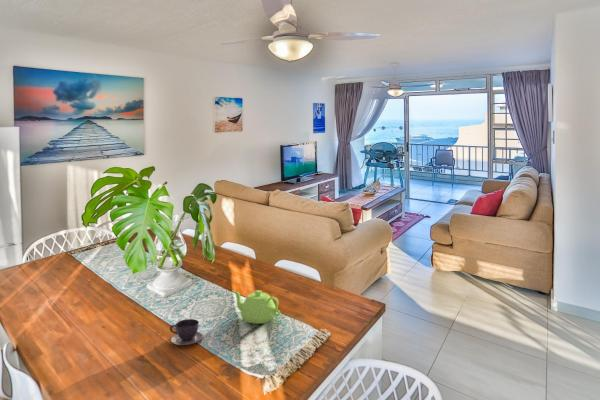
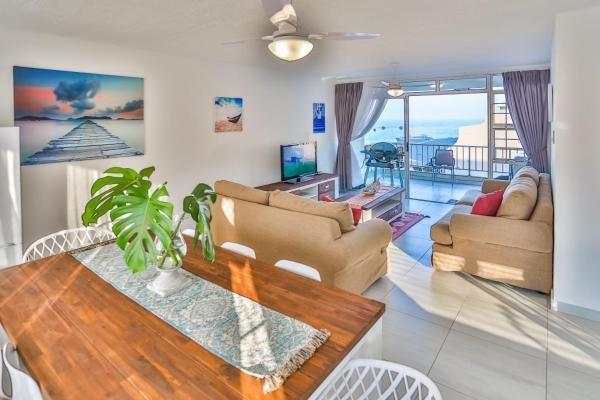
- teapot [231,289,281,324]
- teacup [169,318,204,346]
